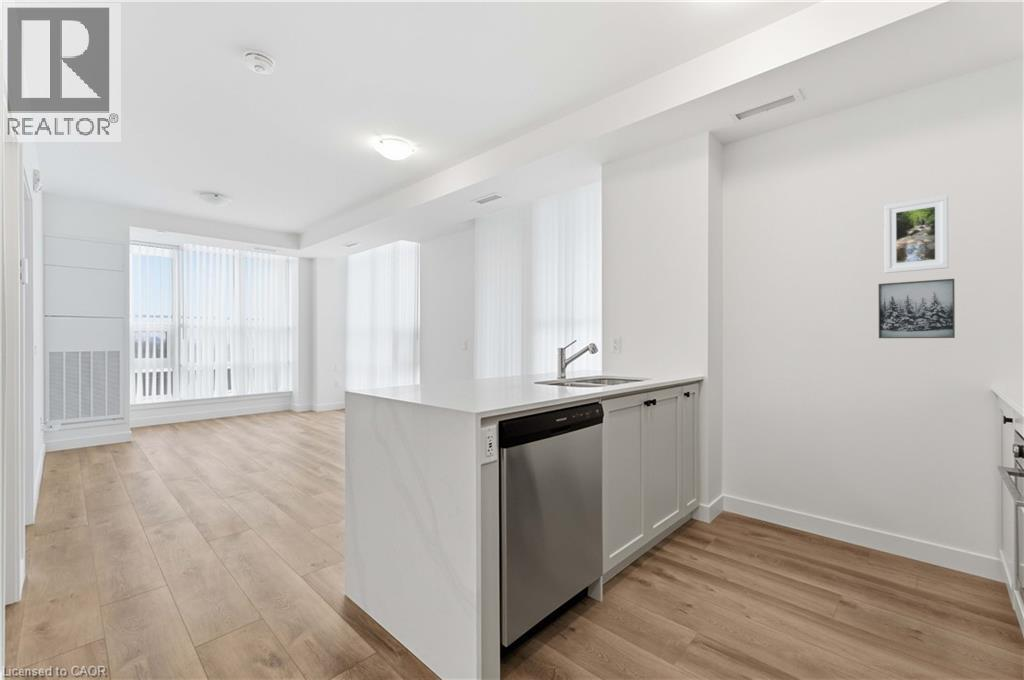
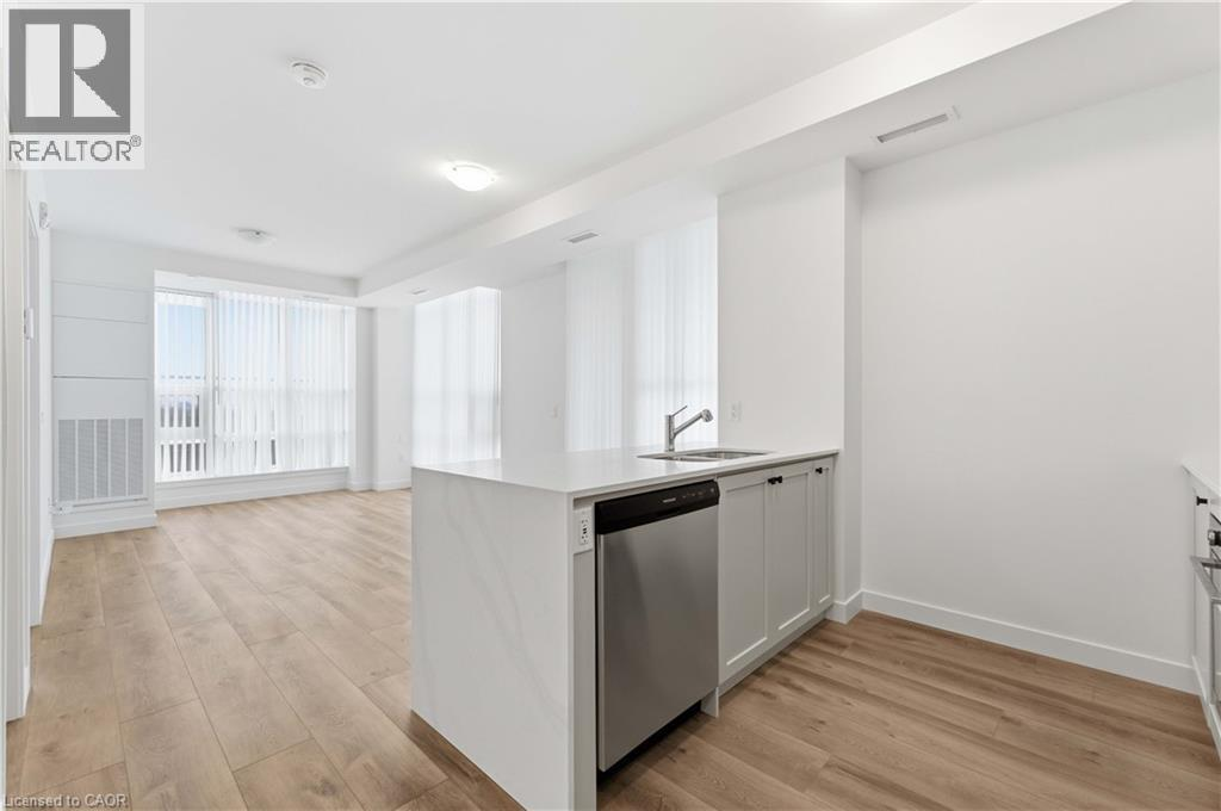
- wall art [878,278,956,339]
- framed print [883,194,949,274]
